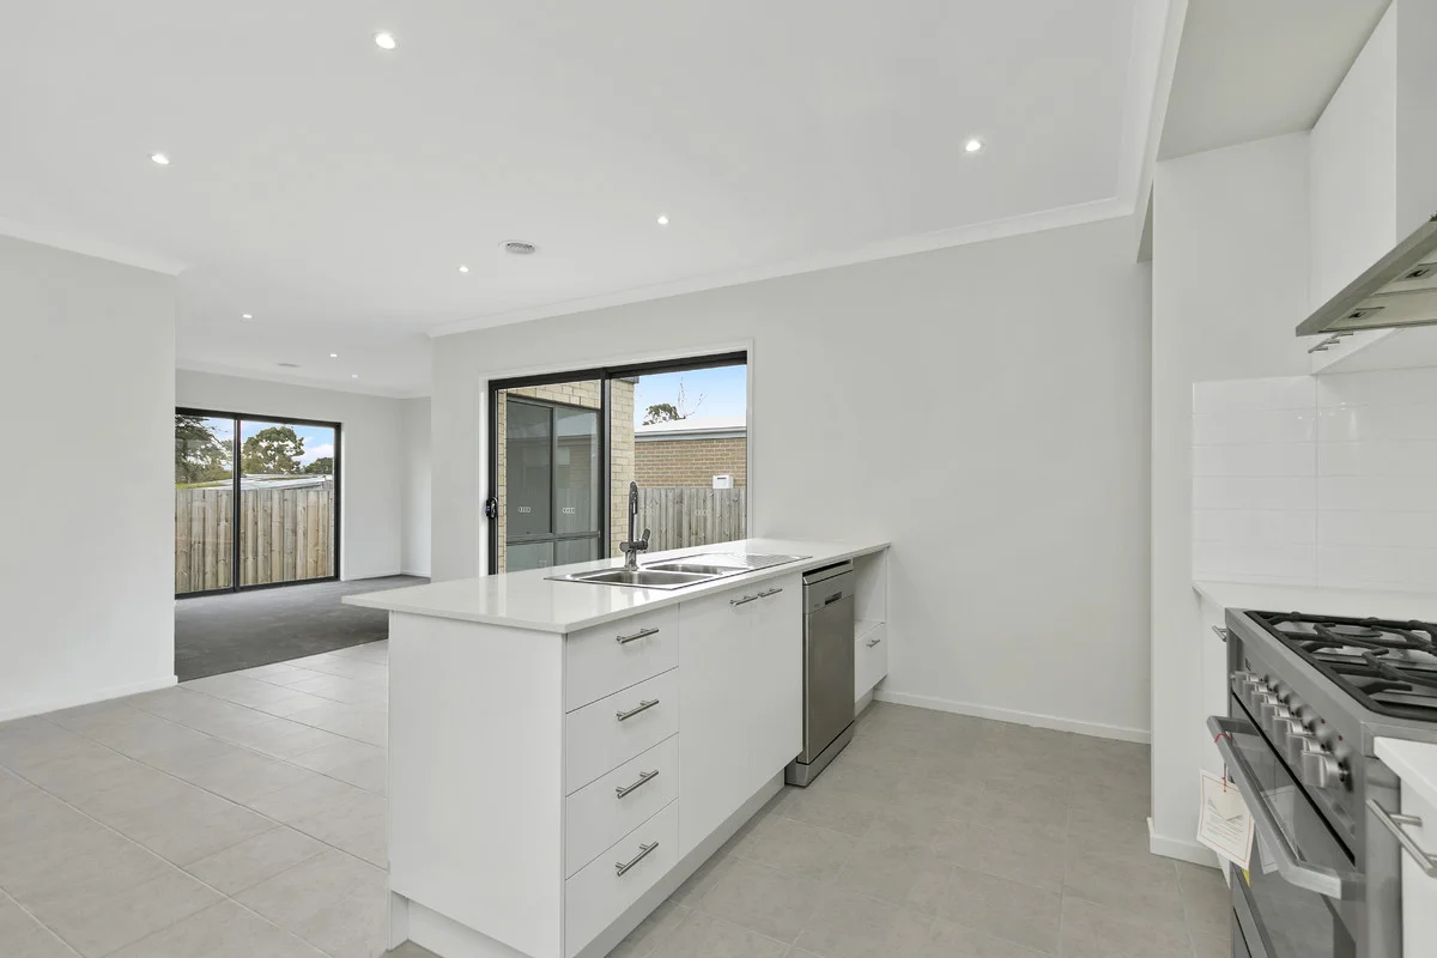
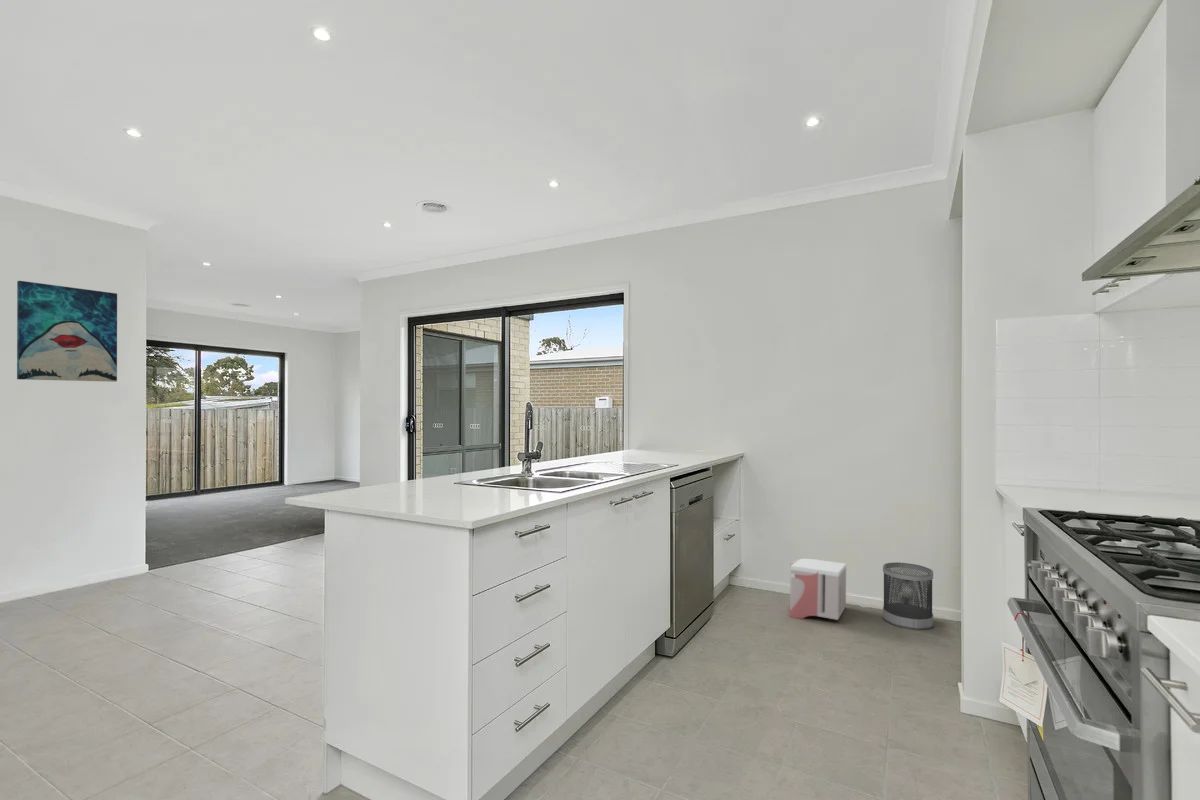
+ architectural model [788,558,847,621]
+ wall art [16,280,118,383]
+ wastebasket [882,561,934,631]
